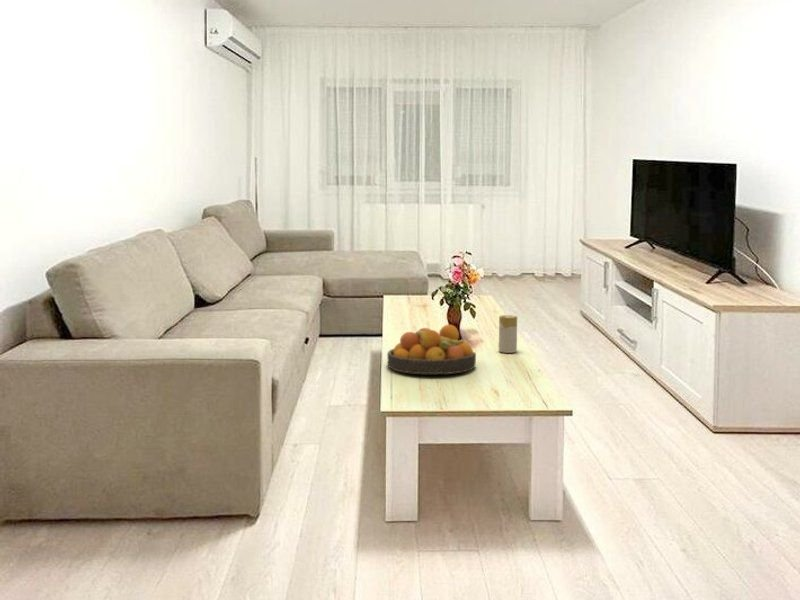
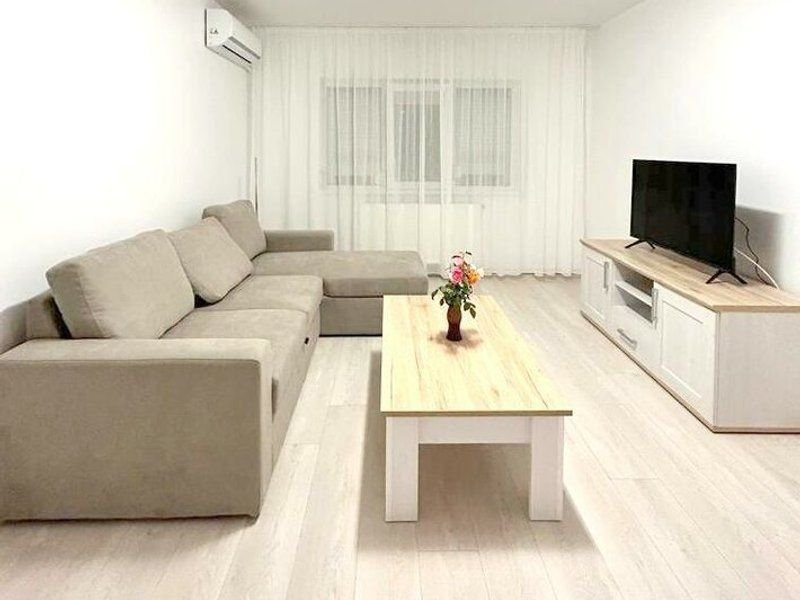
- fruit bowl [386,324,477,375]
- candle [497,314,518,354]
